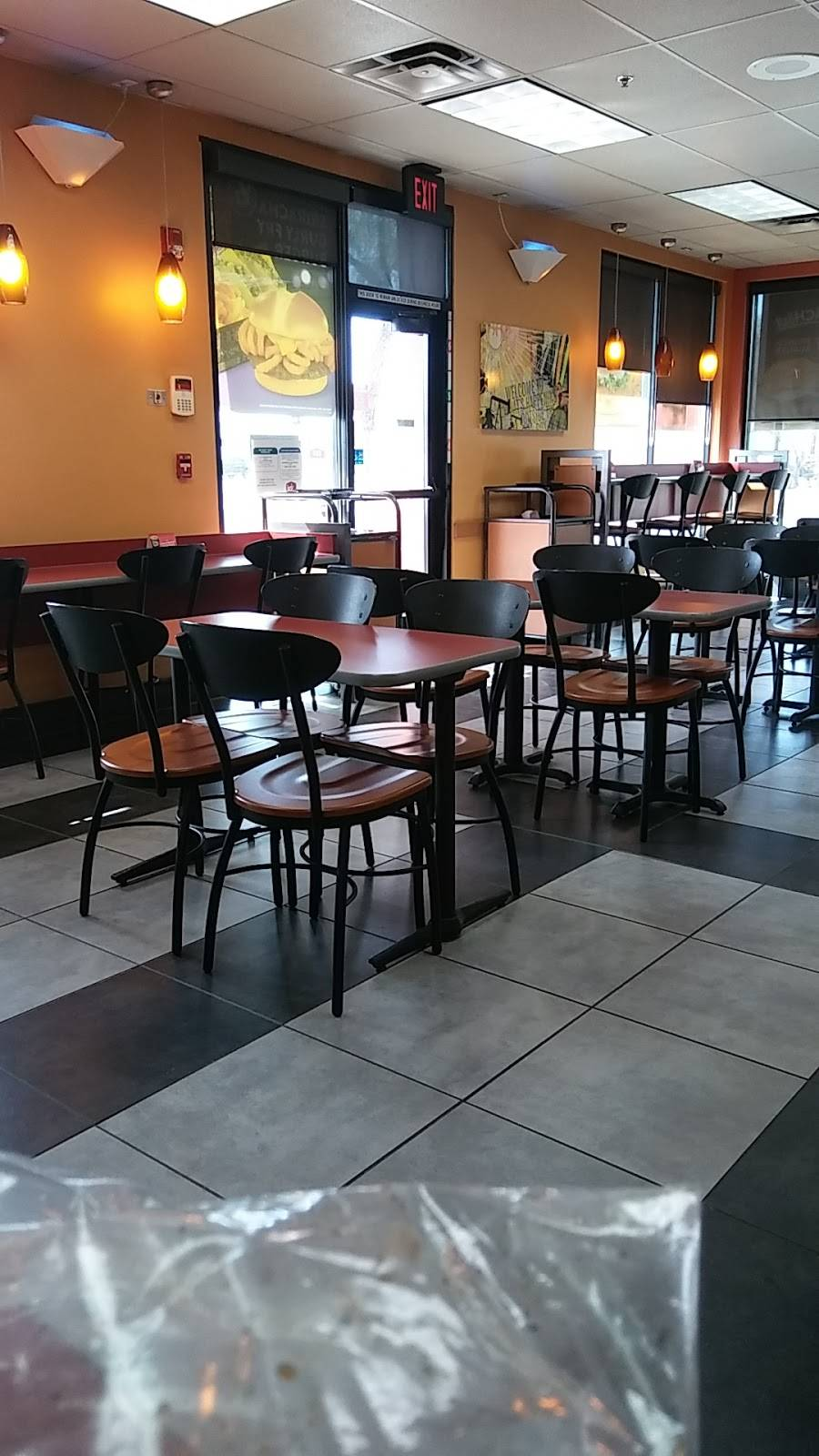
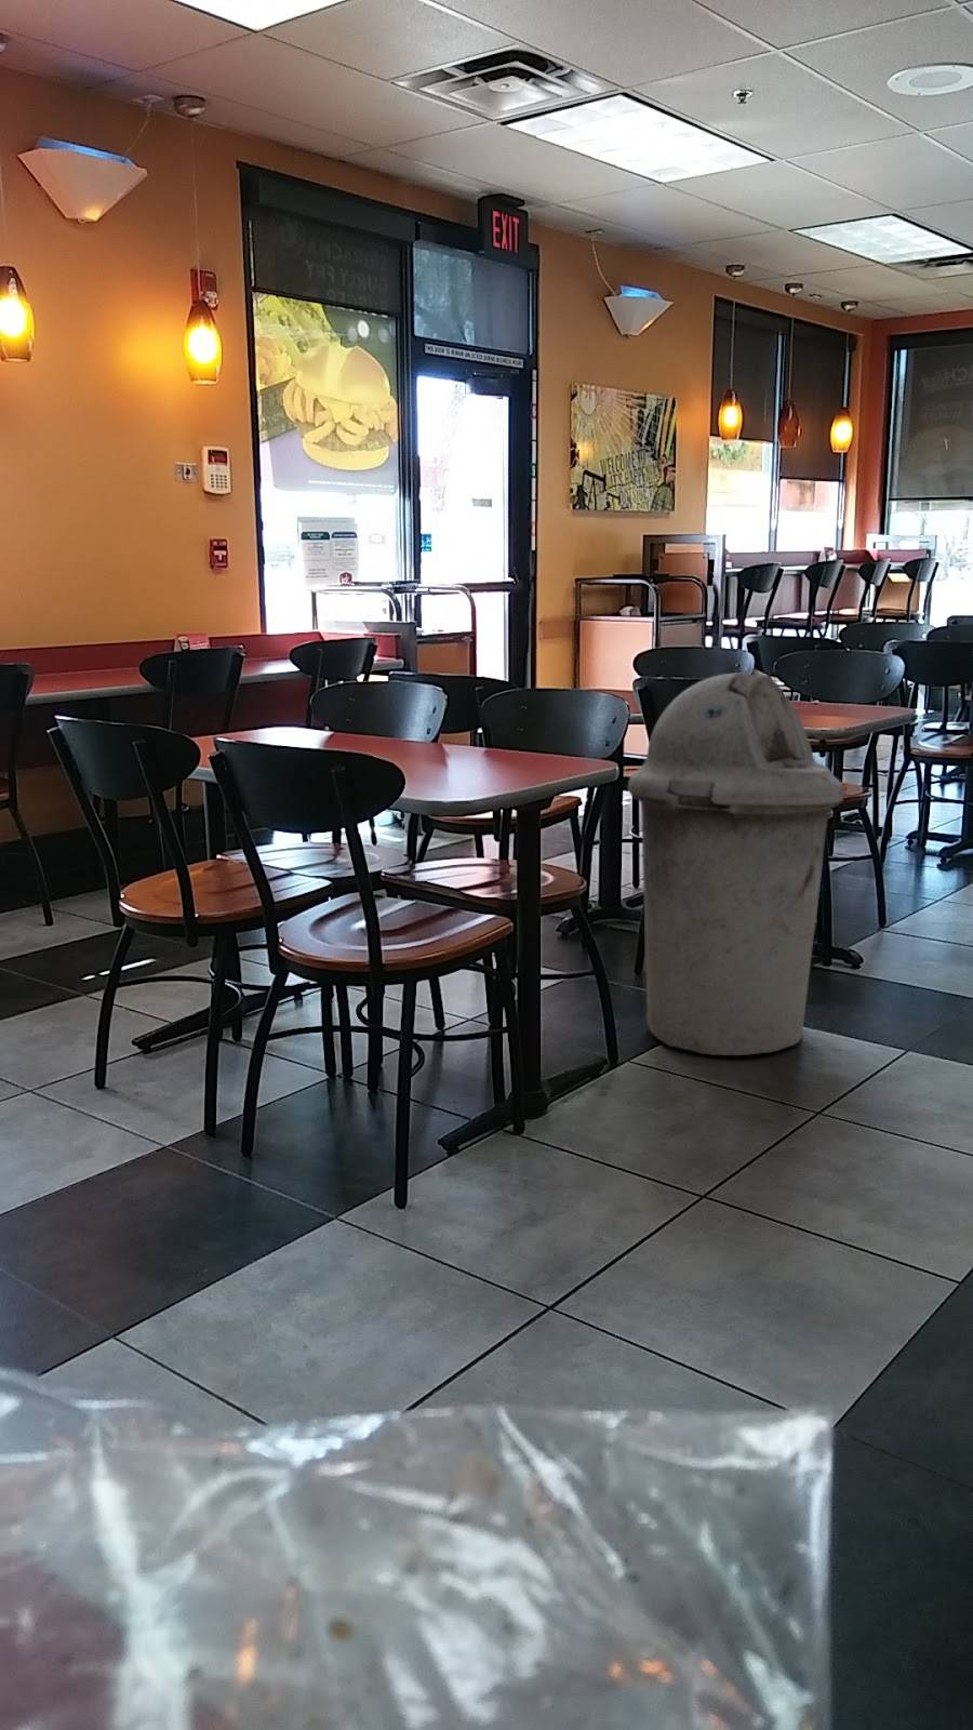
+ trash can [627,667,845,1056]
